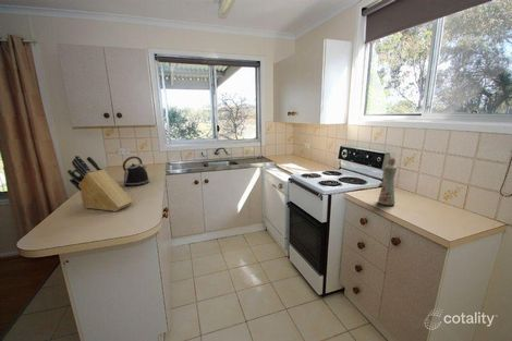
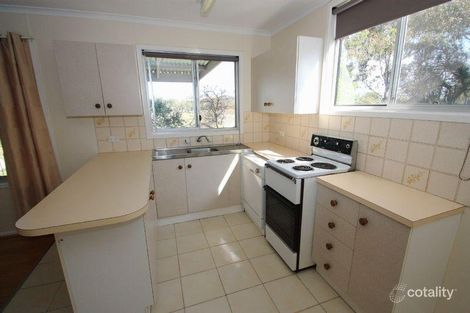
- kettle [122,156,150,187]
- knife block [66,155,134,212]
- bottle [377,157,398,206]
